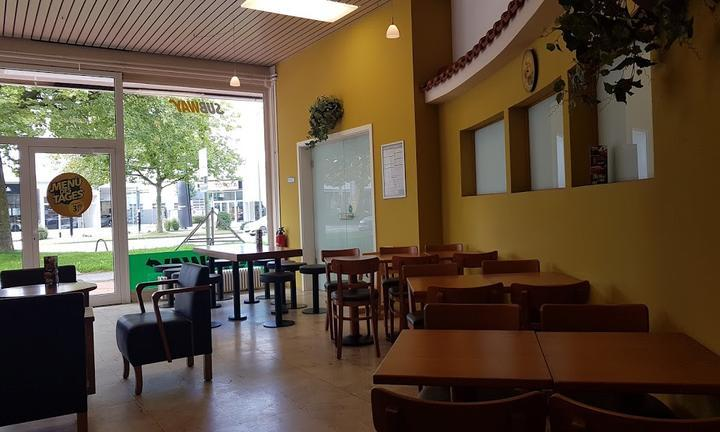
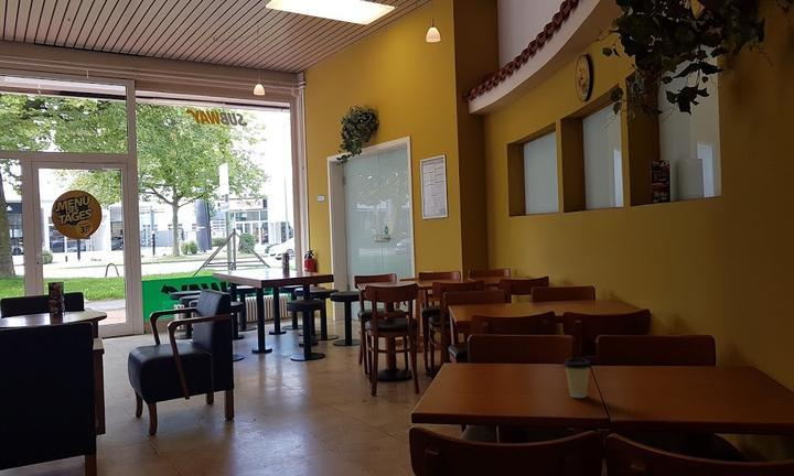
+ coffee cup [562,357,592,399]
